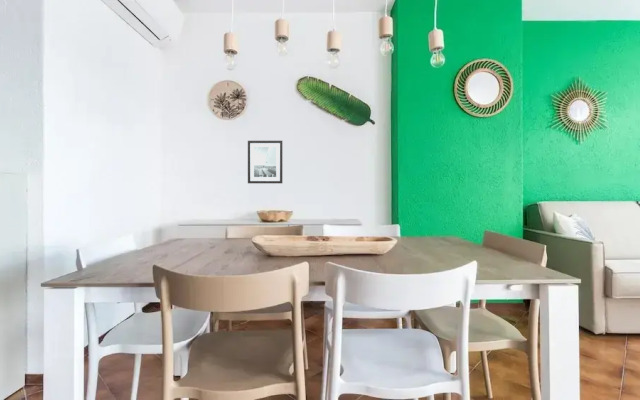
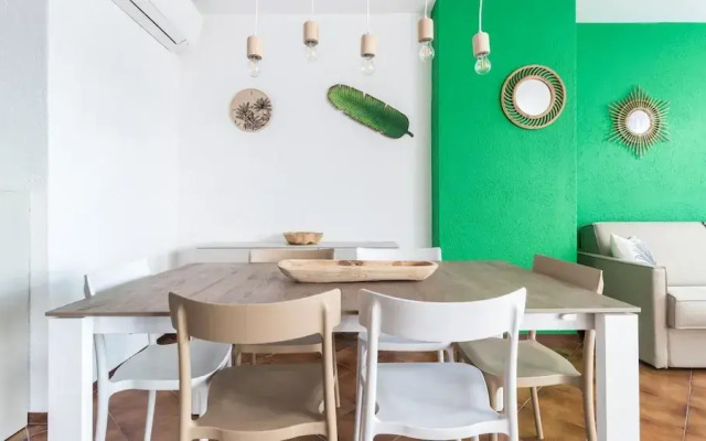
- wall art [247,140,283,184]
